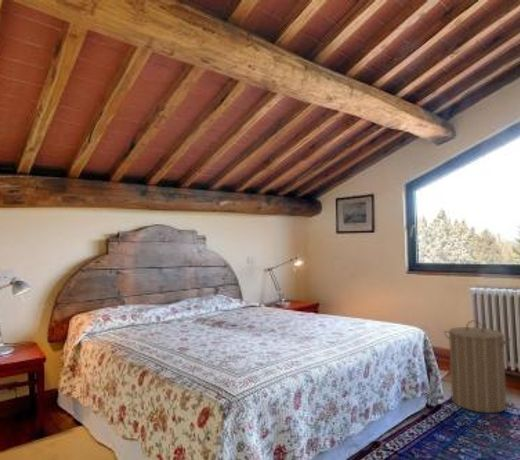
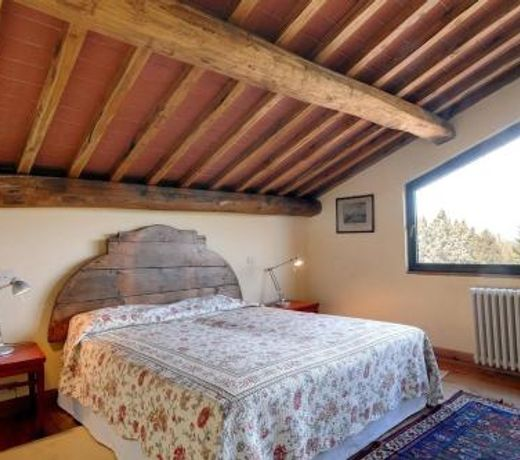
- laundry hamper [443,320,512,414]
